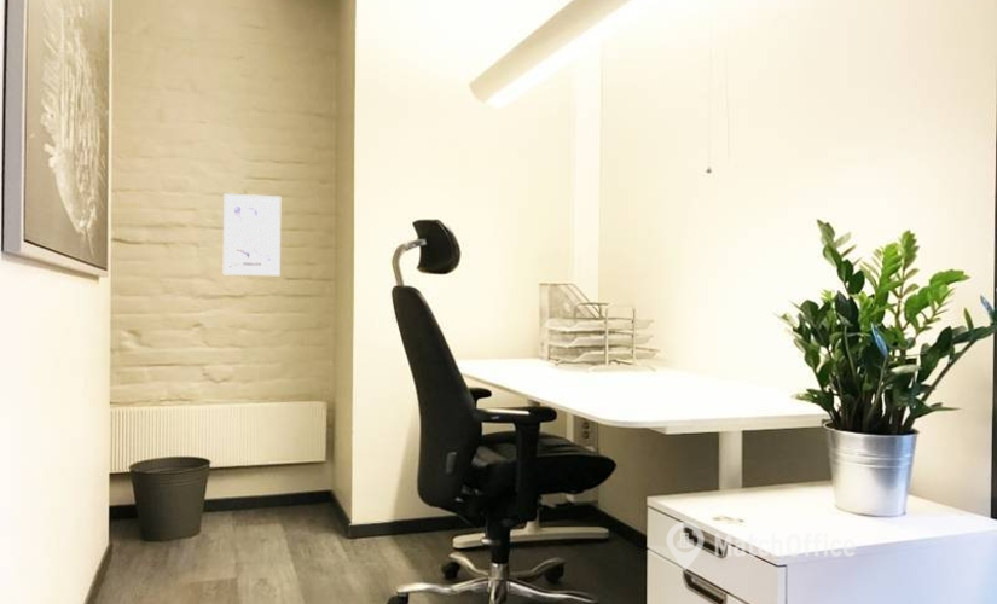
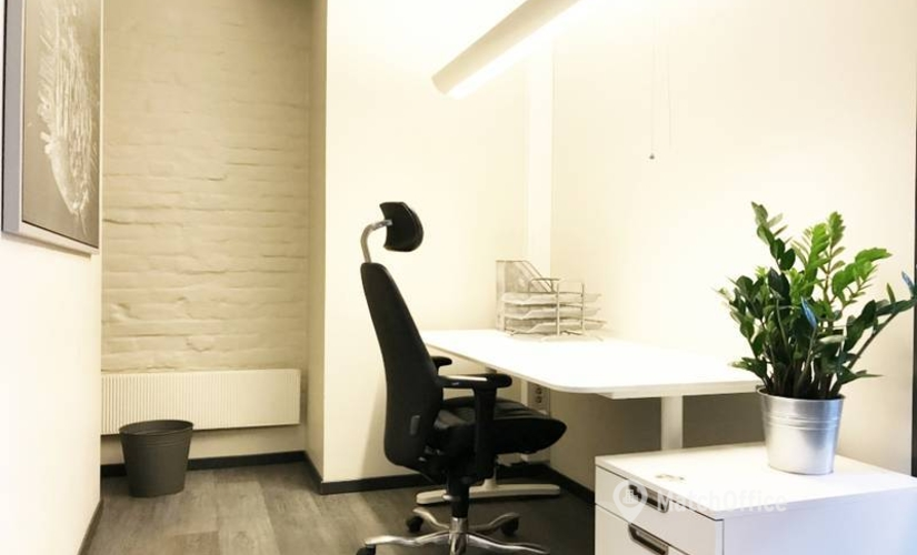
- wall art [222,192,282,277]
